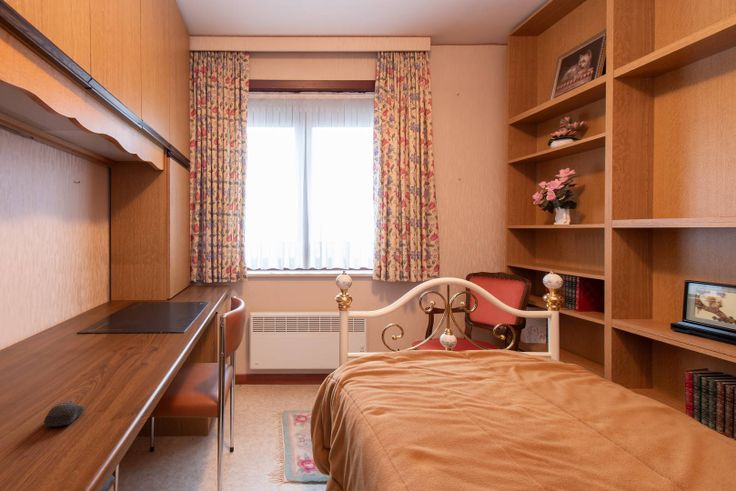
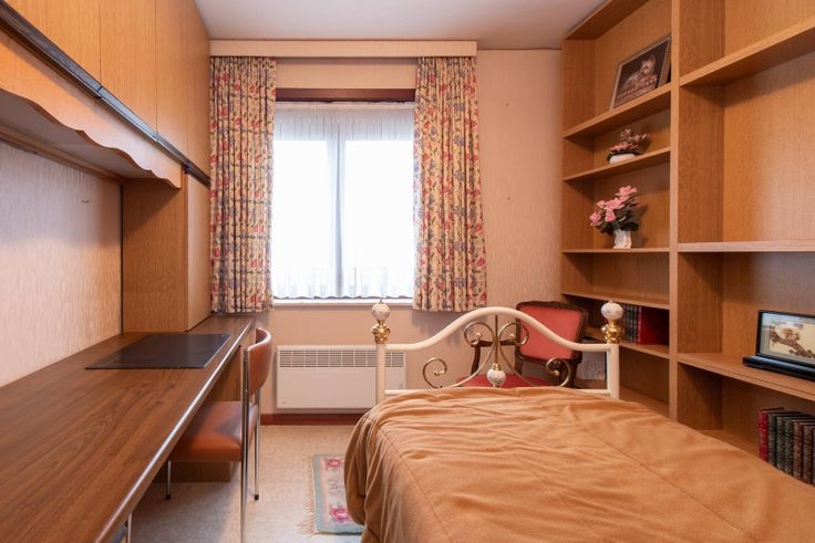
- computer mouse [43,400,85,428]
